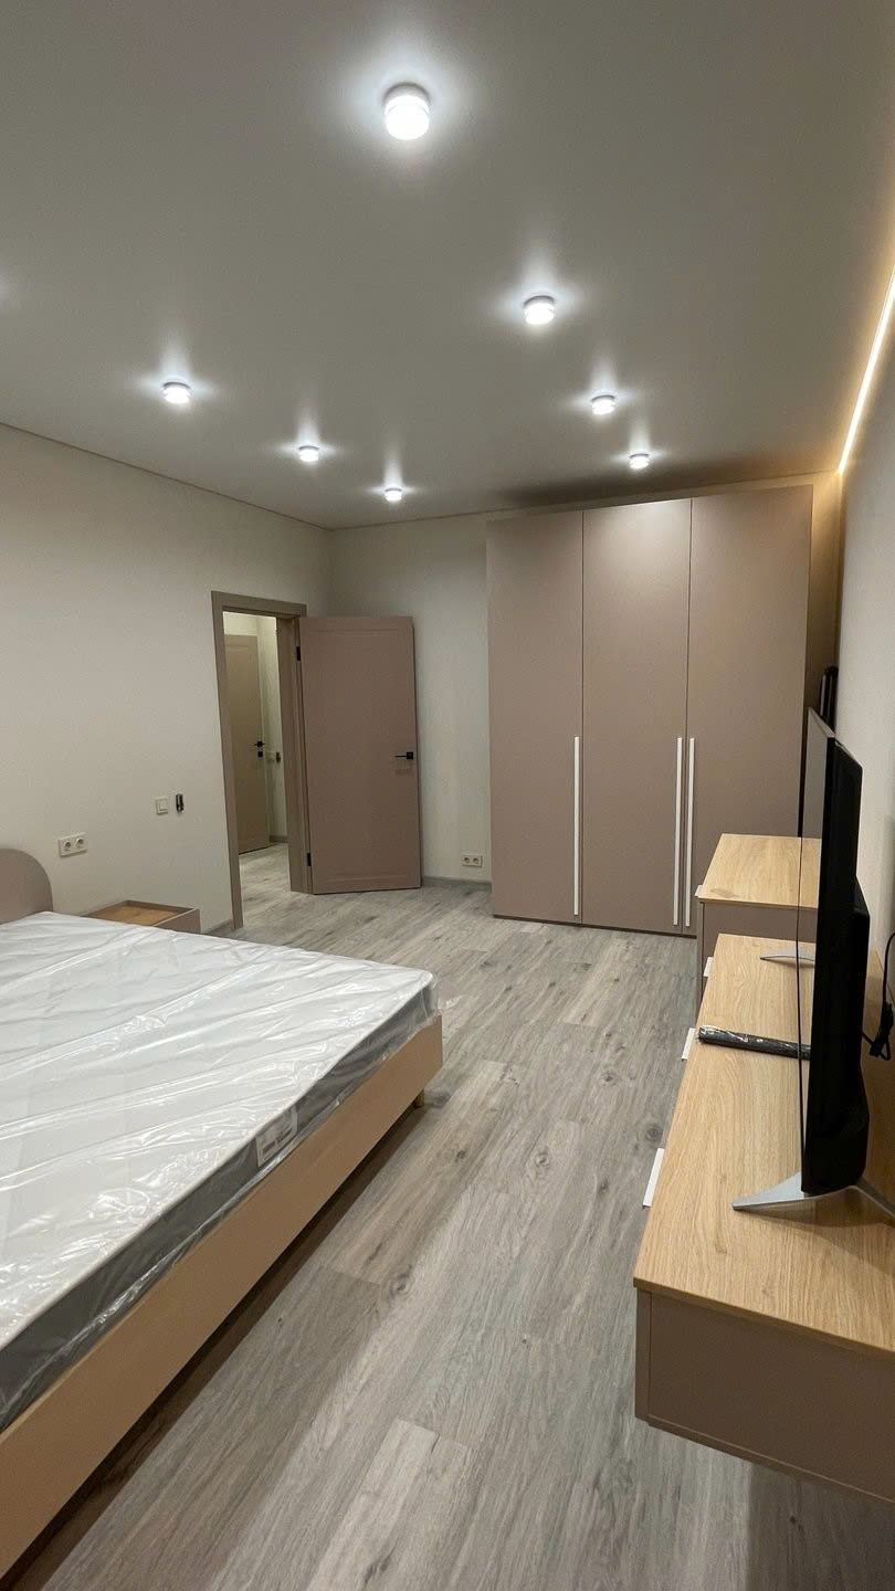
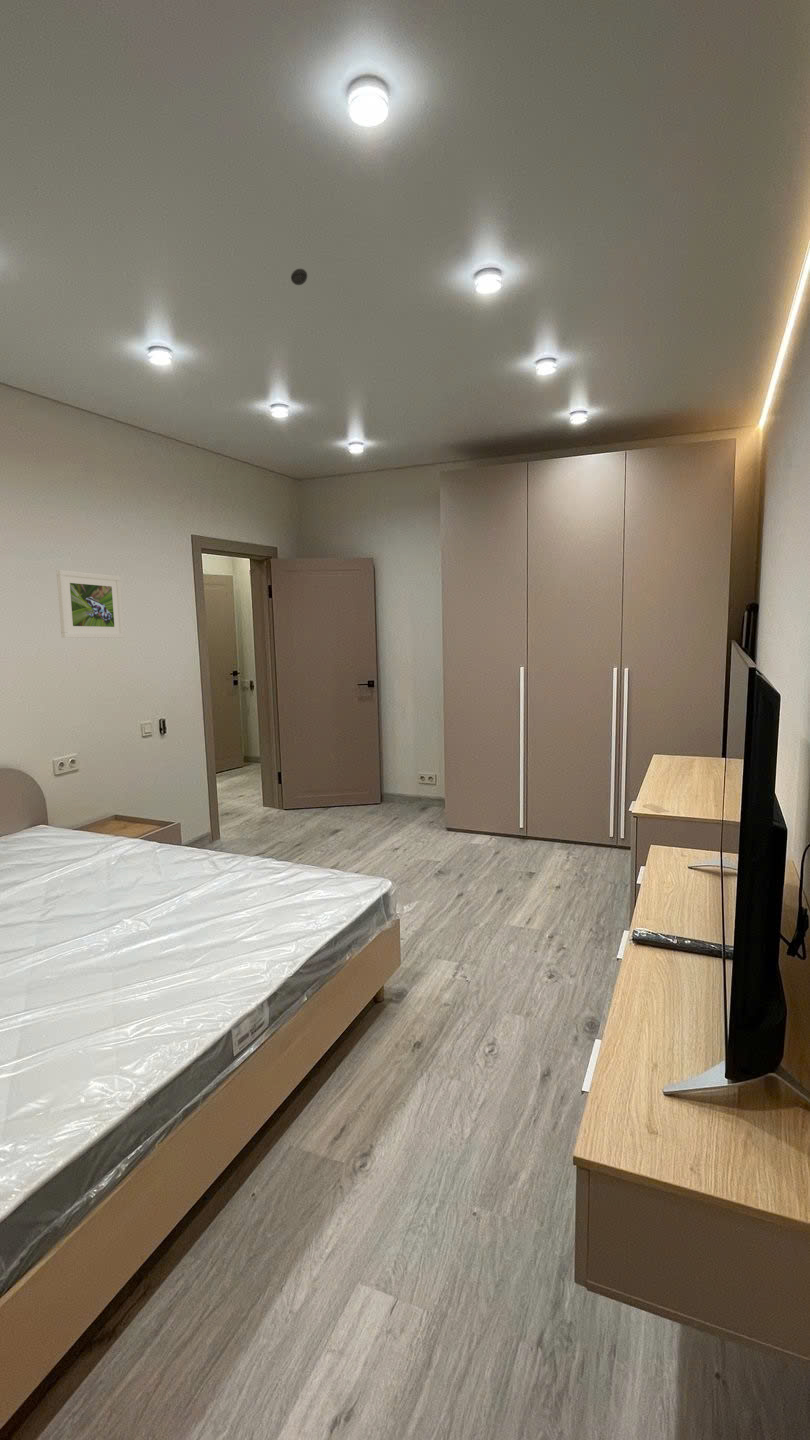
+ smoke detector [290,268,308,286]
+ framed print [56,569,125,639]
